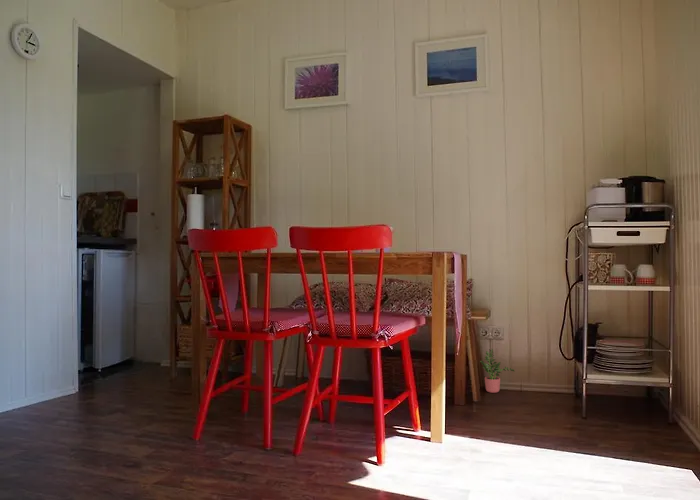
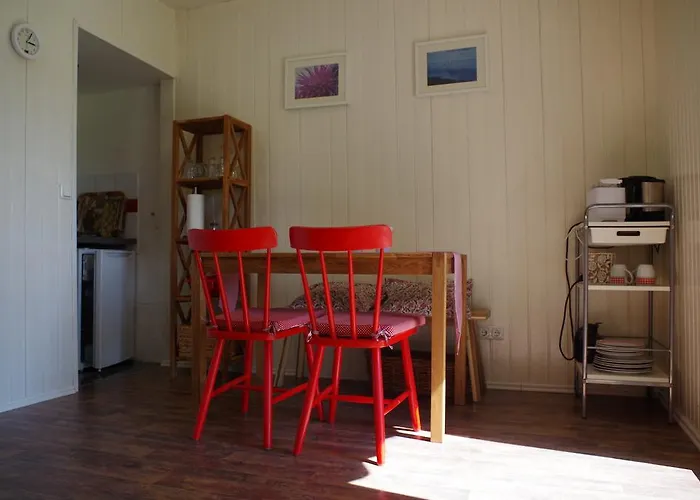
- potted plant [479,348,515,394]
